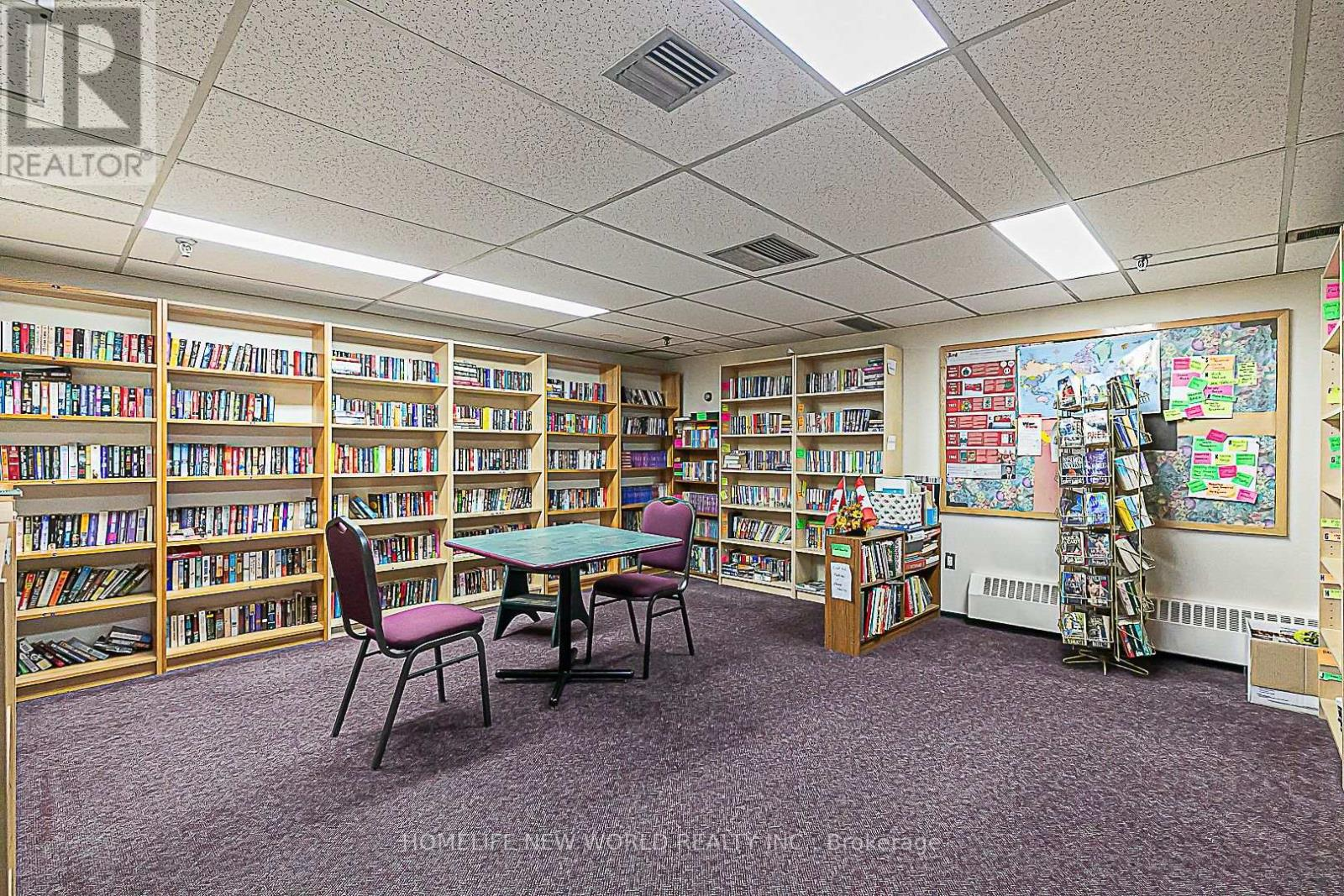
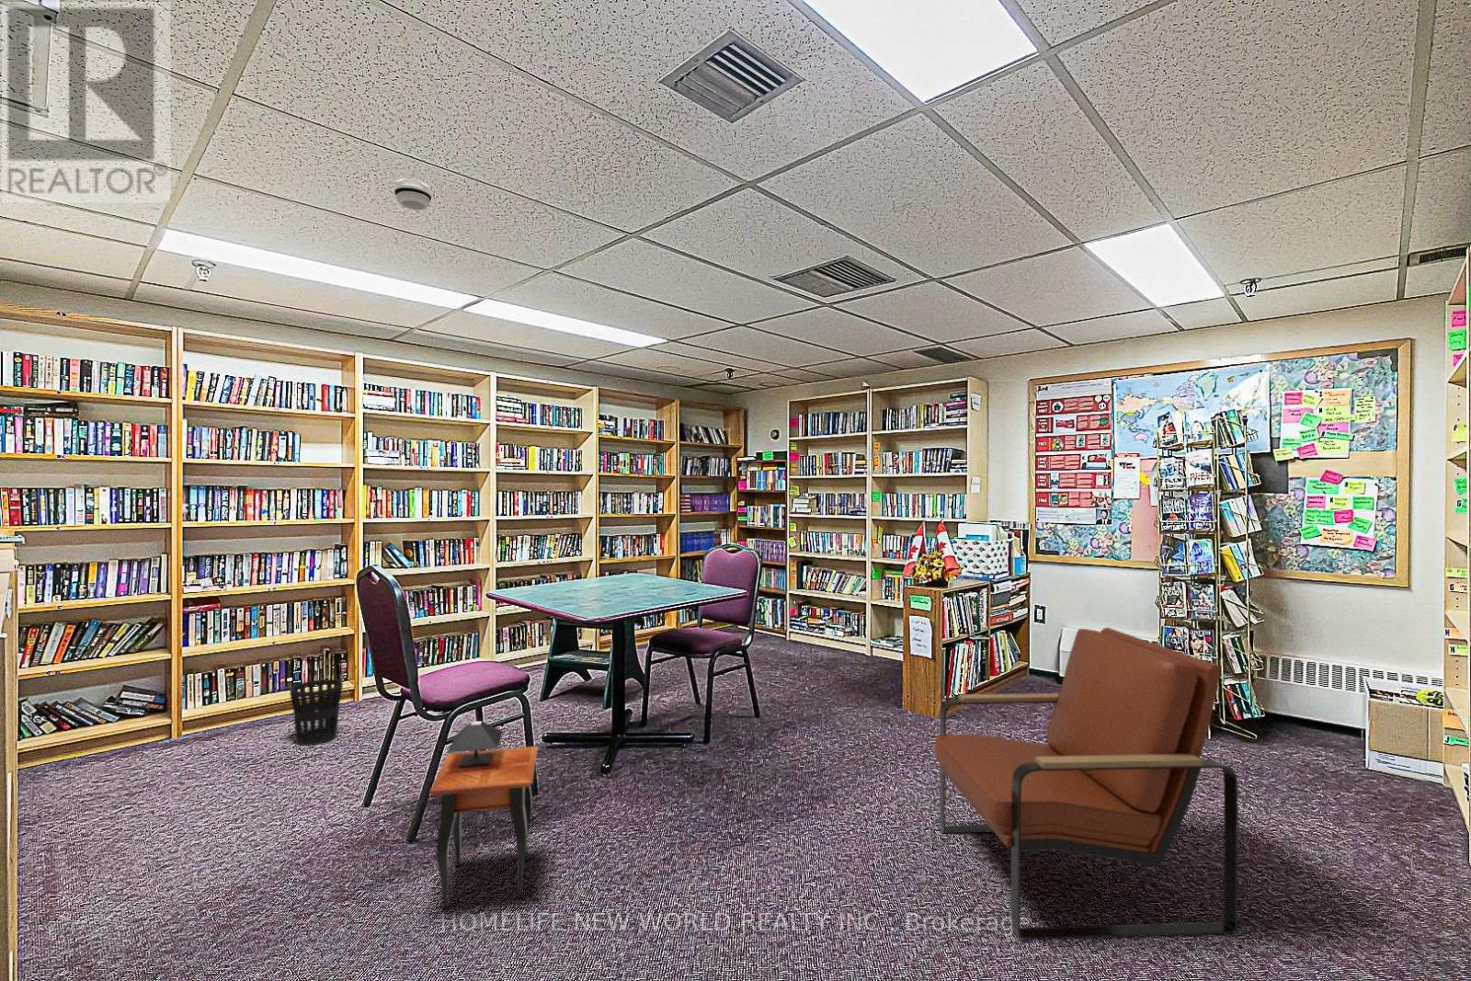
+ wastebasket [289,679,344,747]
+ armchair [934,626,1239,940]
+ smoke detector [394,178,433,210]
+ side table [428,720,538,910]
